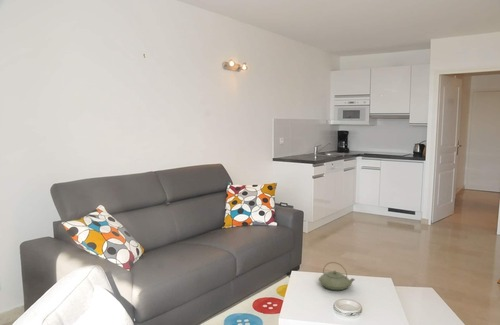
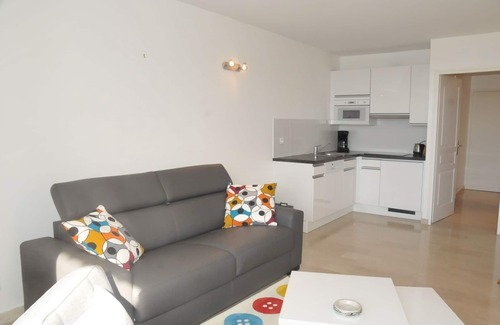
- teapot [318,261,356,291]
